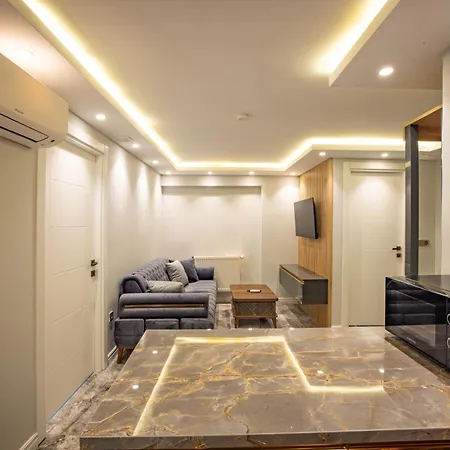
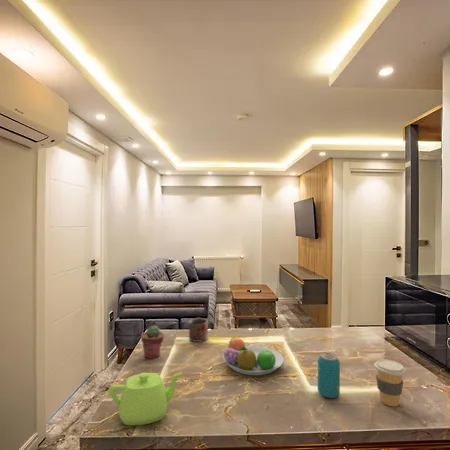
+ potted succulent [140,324,165,359]
+ teapot [108,371,184,427]
+ beverage can [317,351,341,399]
+ coffee cup [373,358,407,407]
+ mug [188,317,209,343]
+ fruit bowl [222,336,285,376]
